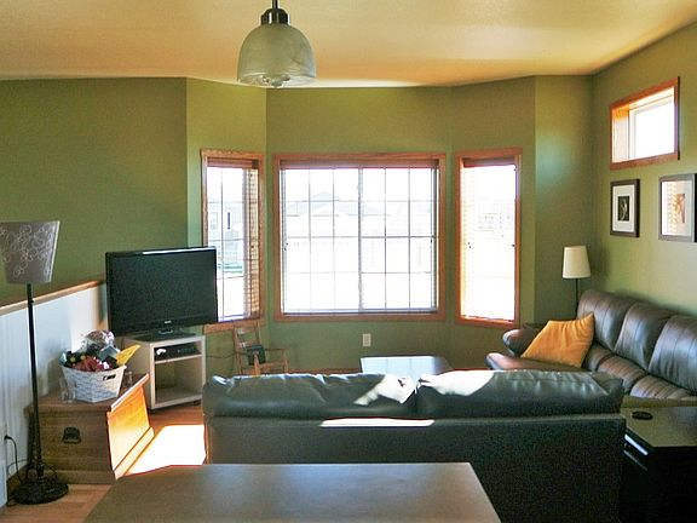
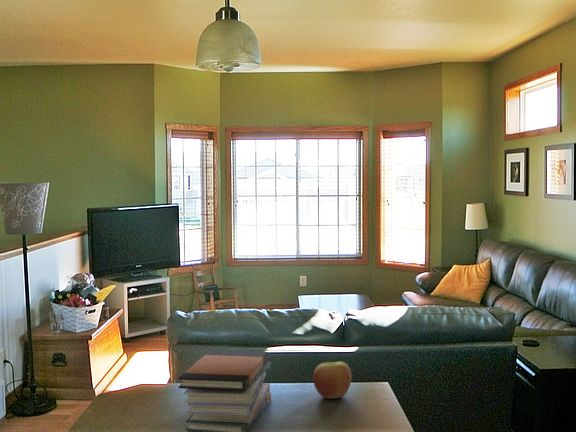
+ book stack [177,349,272,432]
+ apple [312,361,353,400]
